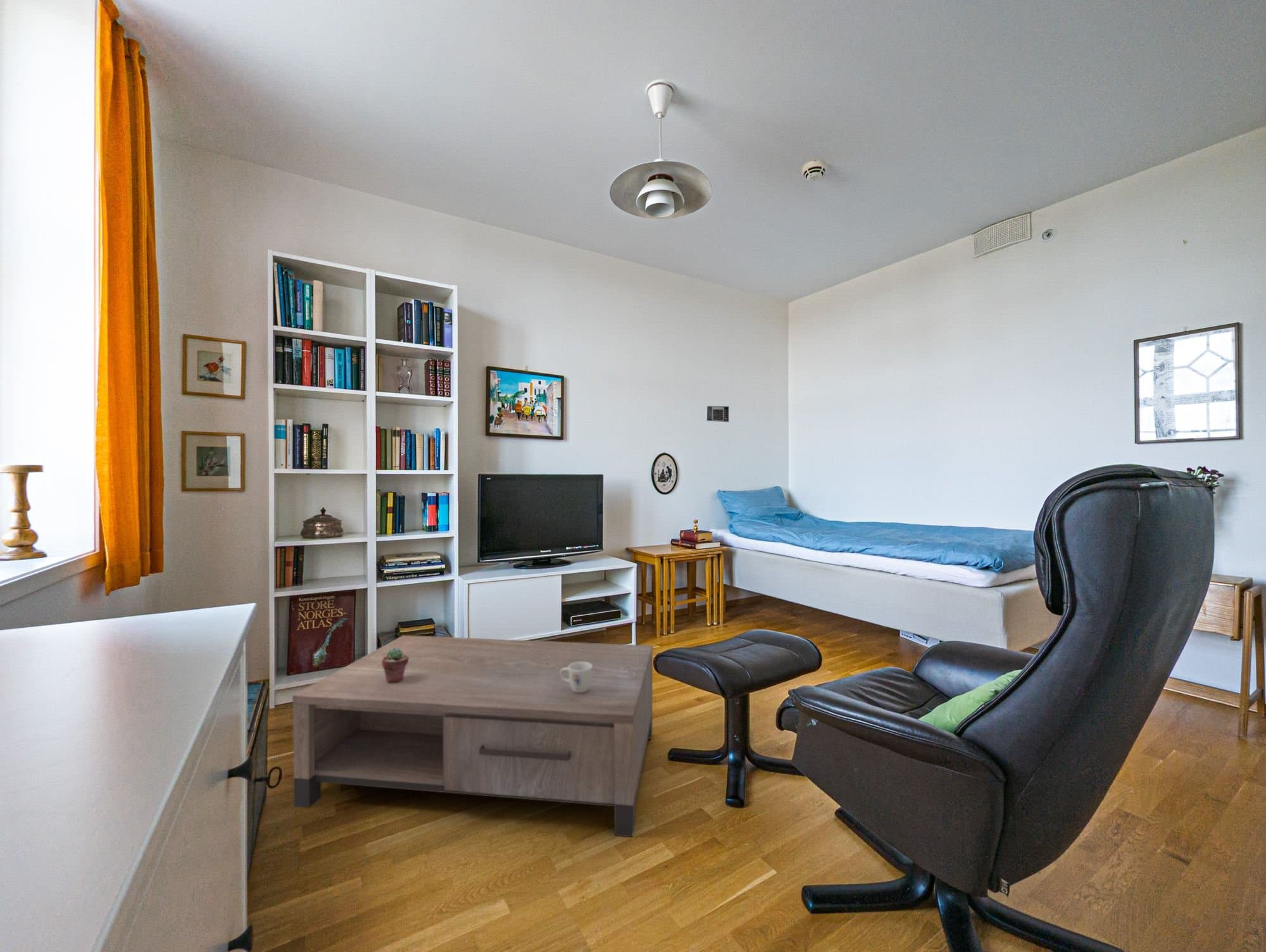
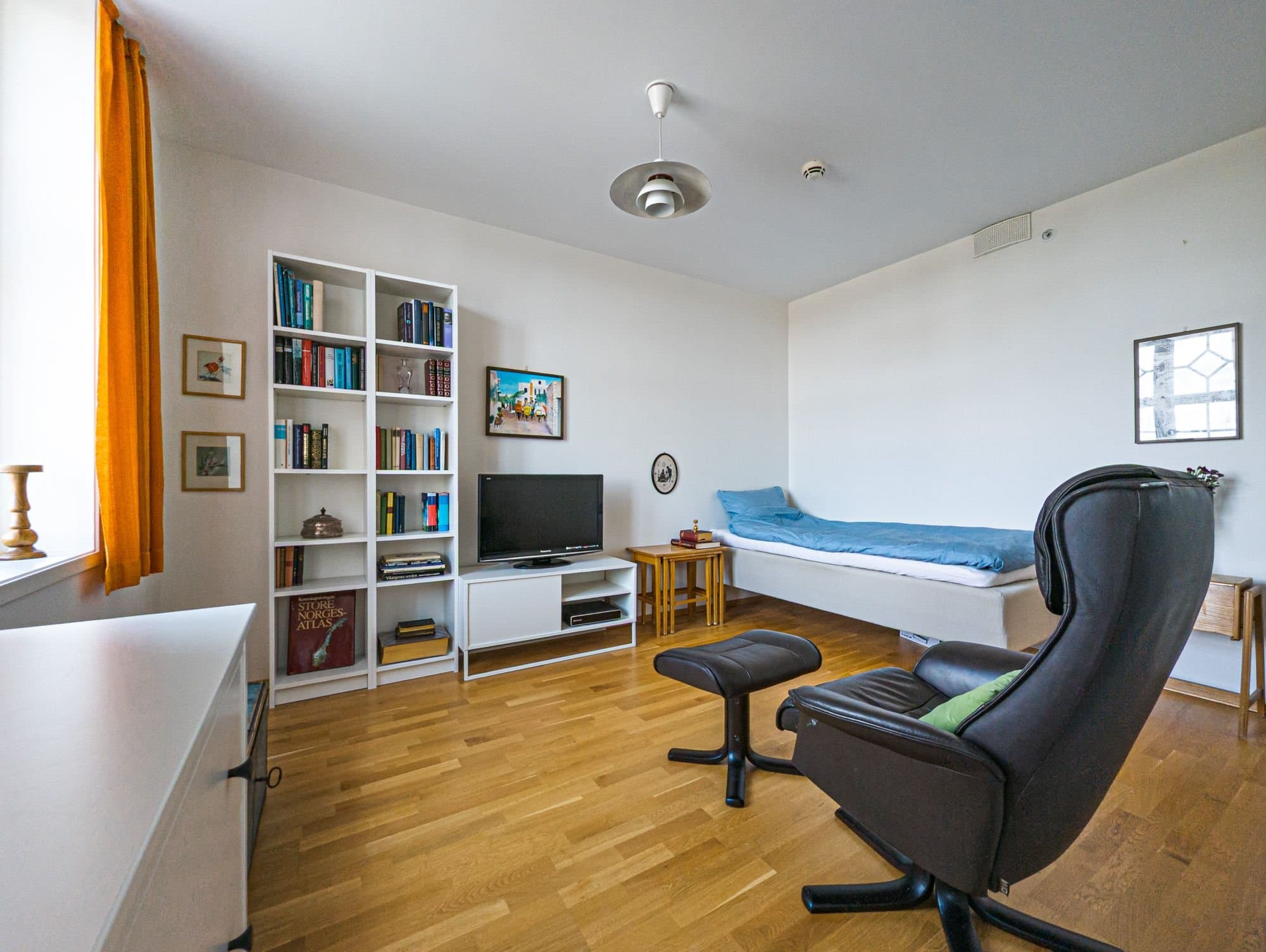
- calendar [706,406,730,423]
- potted succulent [382,648,408,684]
- mug [560,662,592,693]
- coffee table [292,635,653,837]
